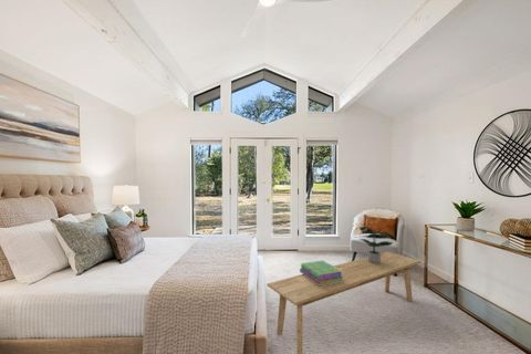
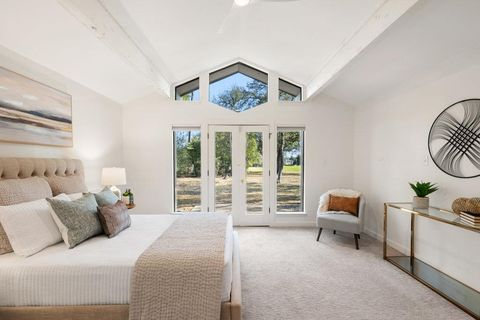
- bench [267,251,421,354]
- potted plant [358,226,394,263]
- stack of books [299,259,344,285]
